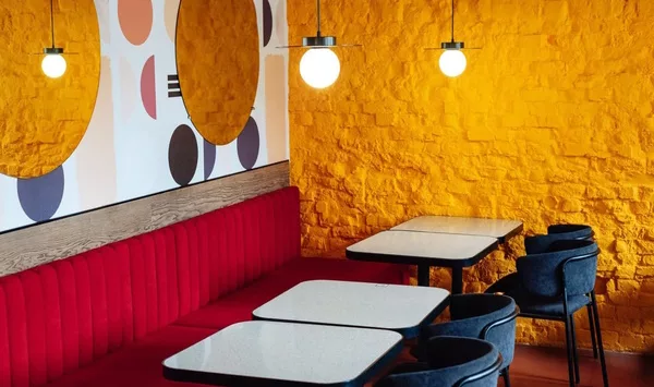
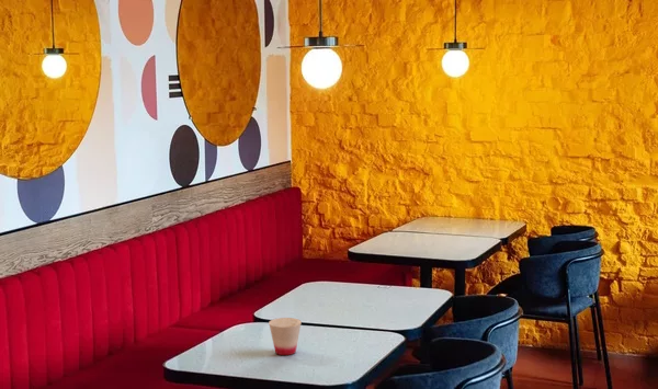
+ cup [268,317,303,356]
